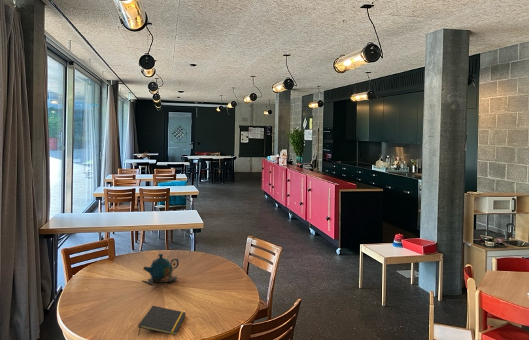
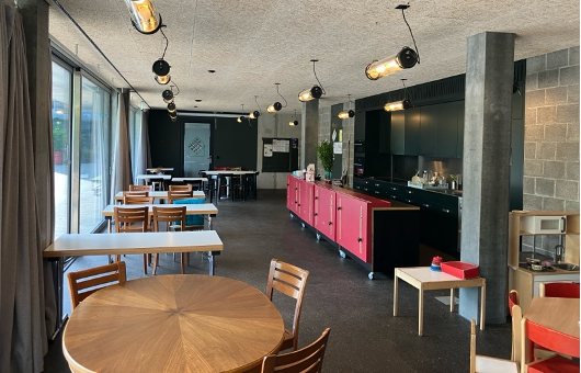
- teapot [140,253,180,286]
- notepad [137,305,187,337]
